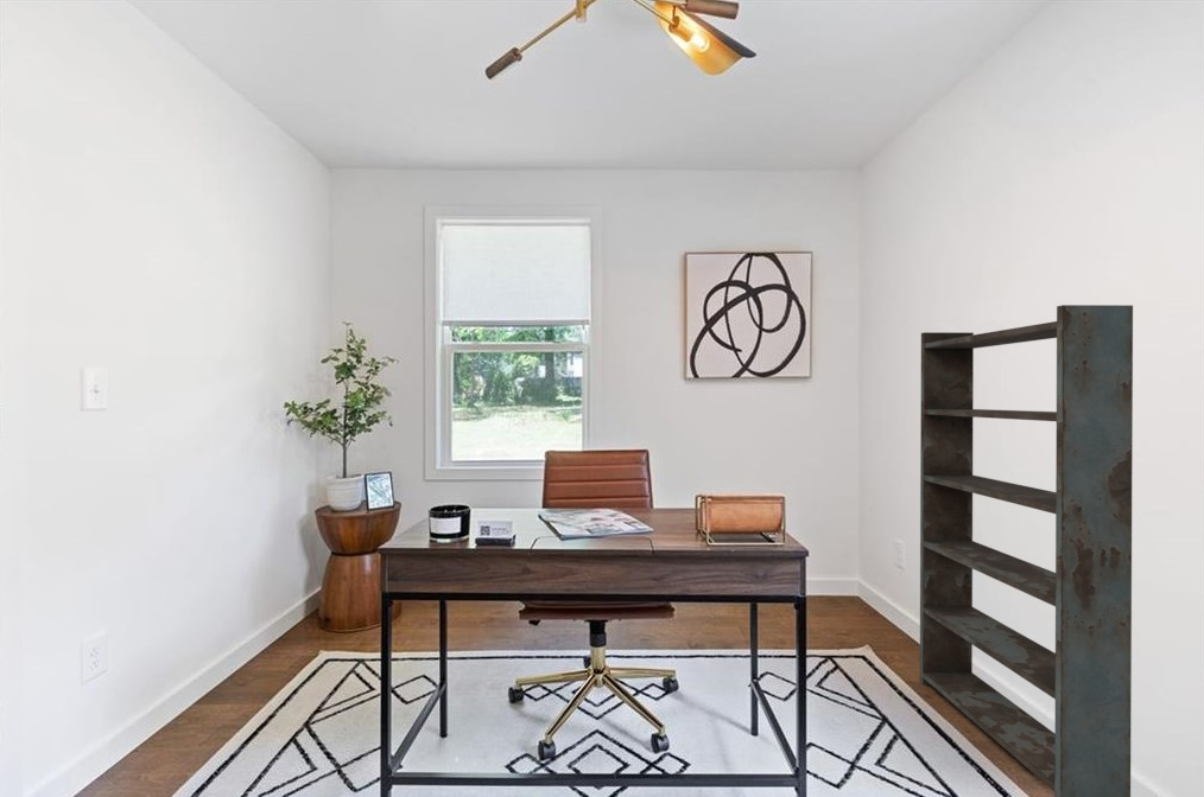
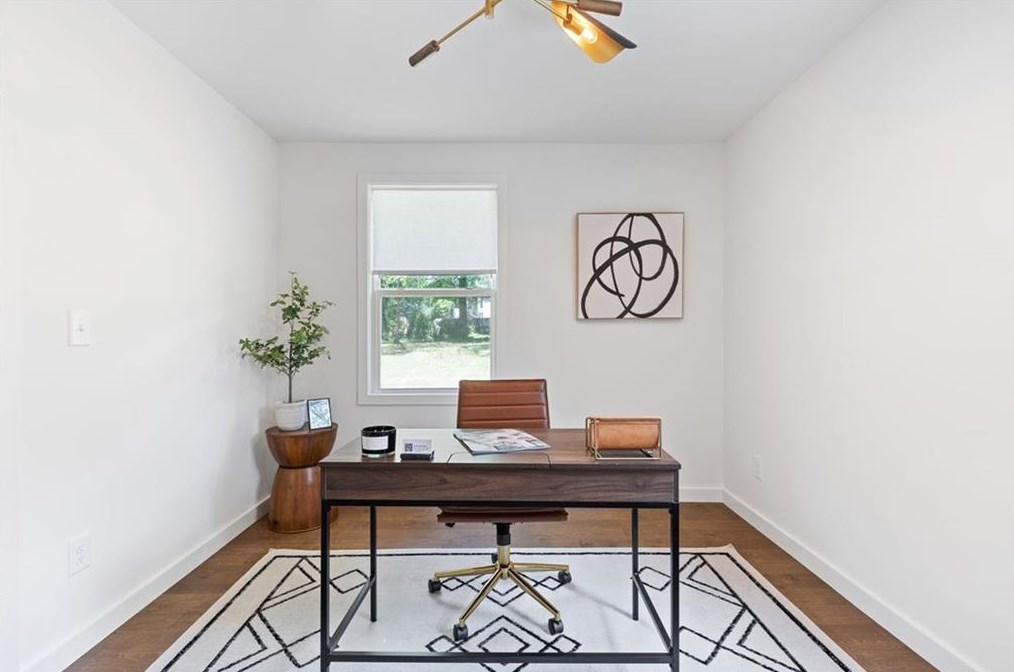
- bookshelf [919,304,1134,797]
